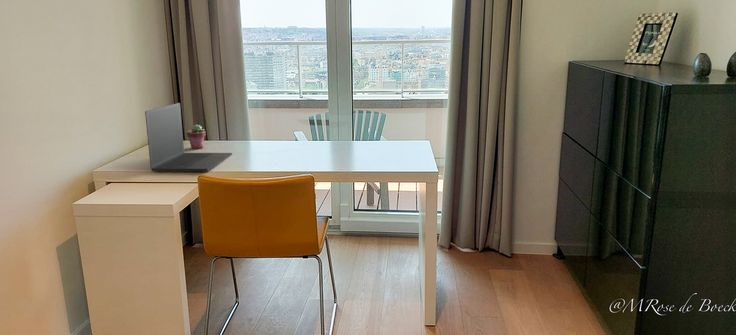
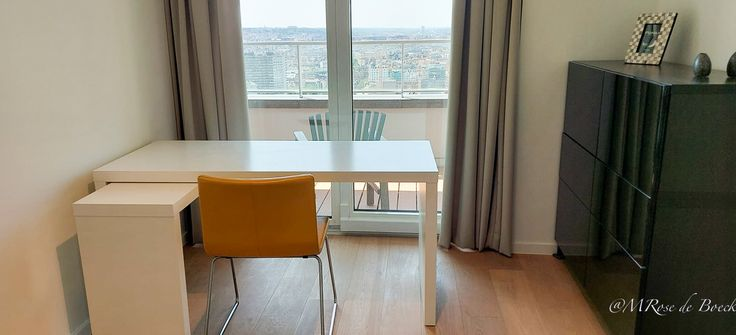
- potted succulent [186,124,206,150]
- laptop [144,102,233,172]
